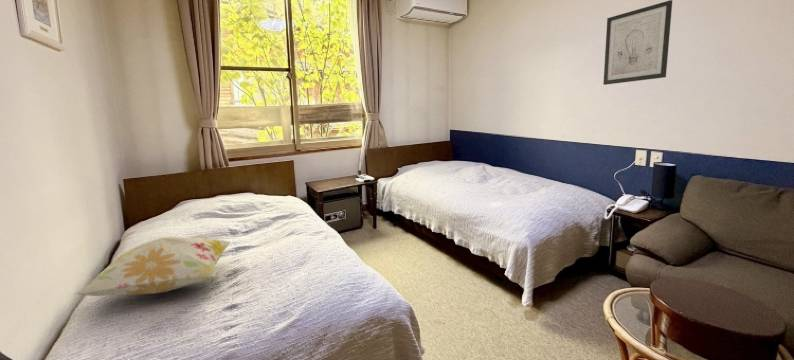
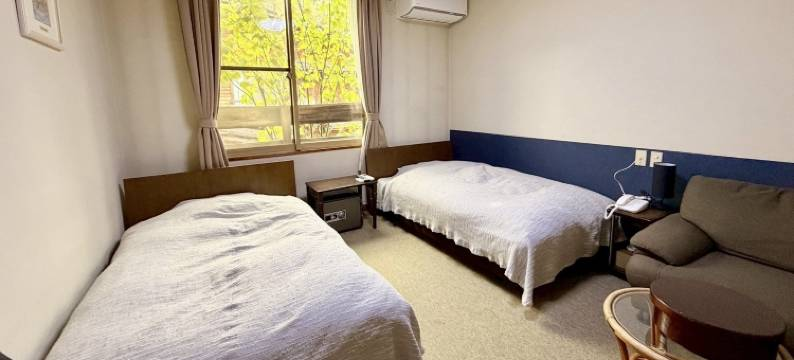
- decorative pillow [73,235,232,297]
- wall art [602,0,673,86]
